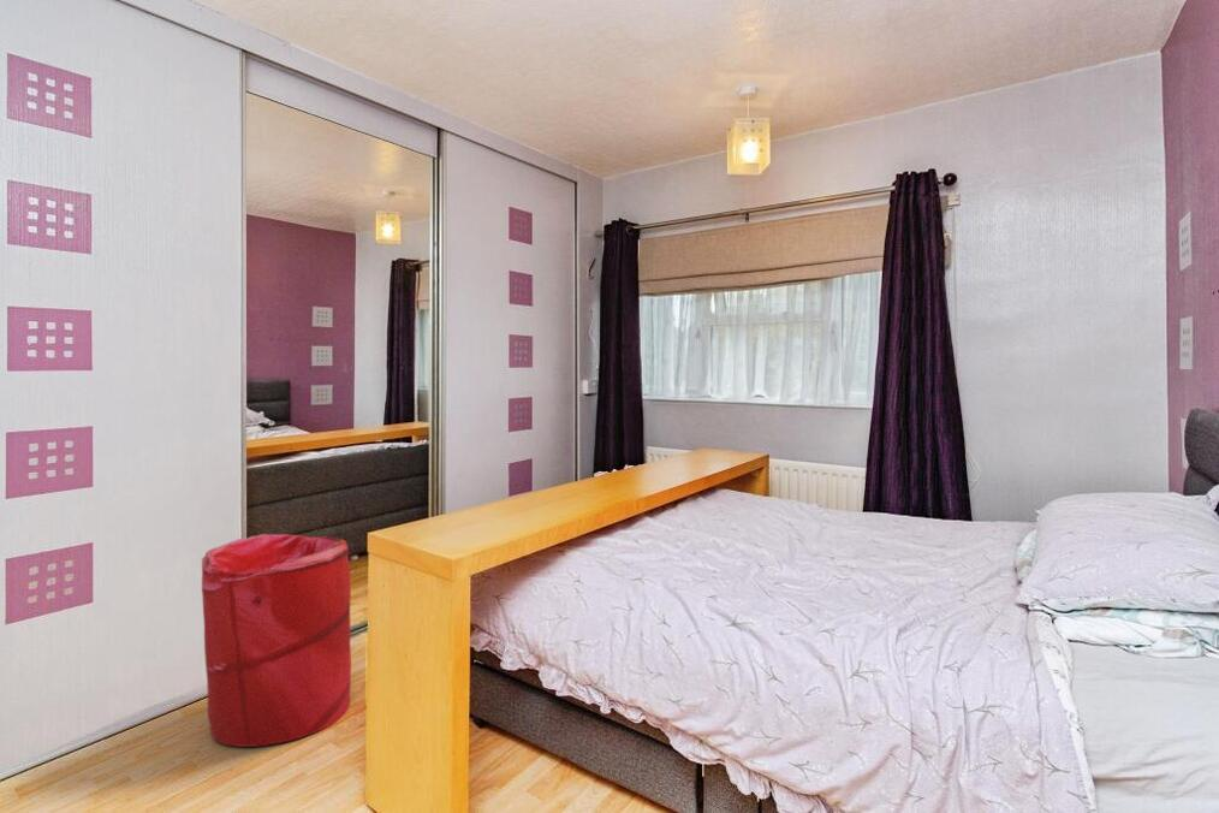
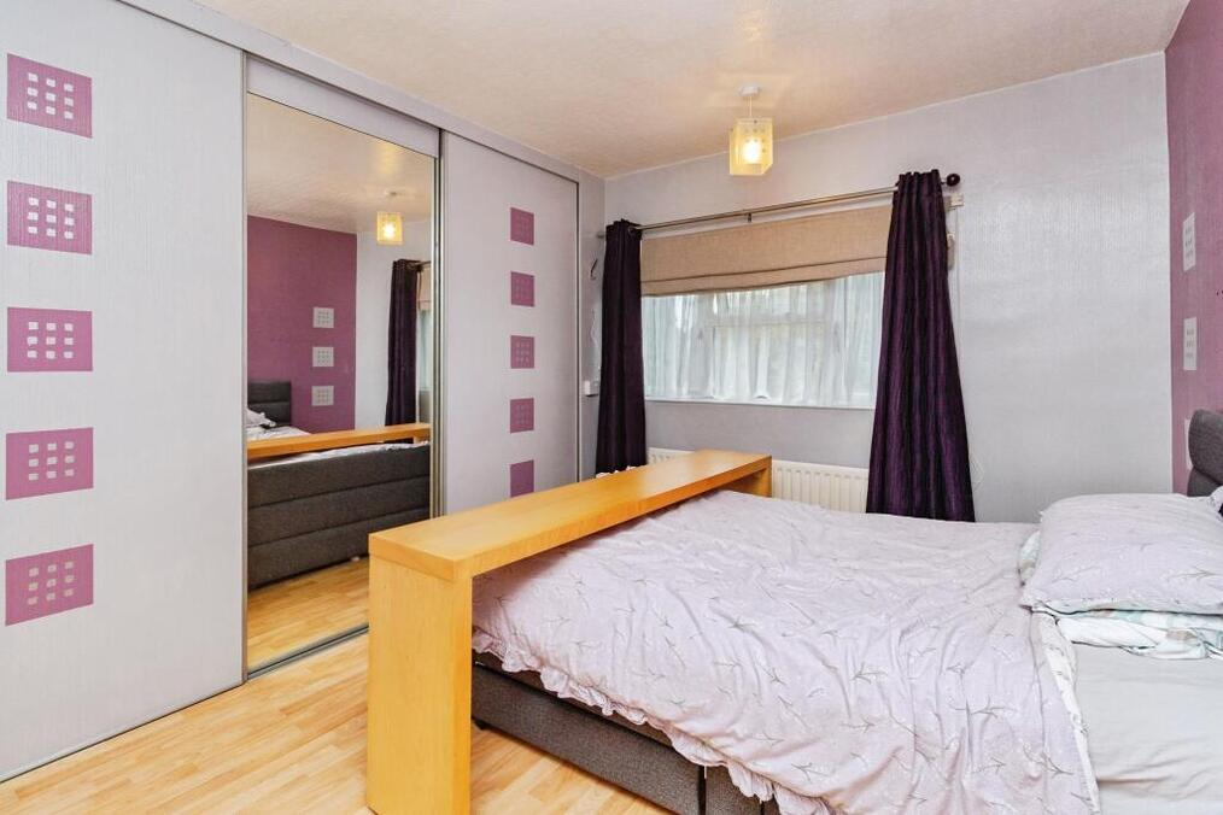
- laundry hamper [201,533,352,748]
